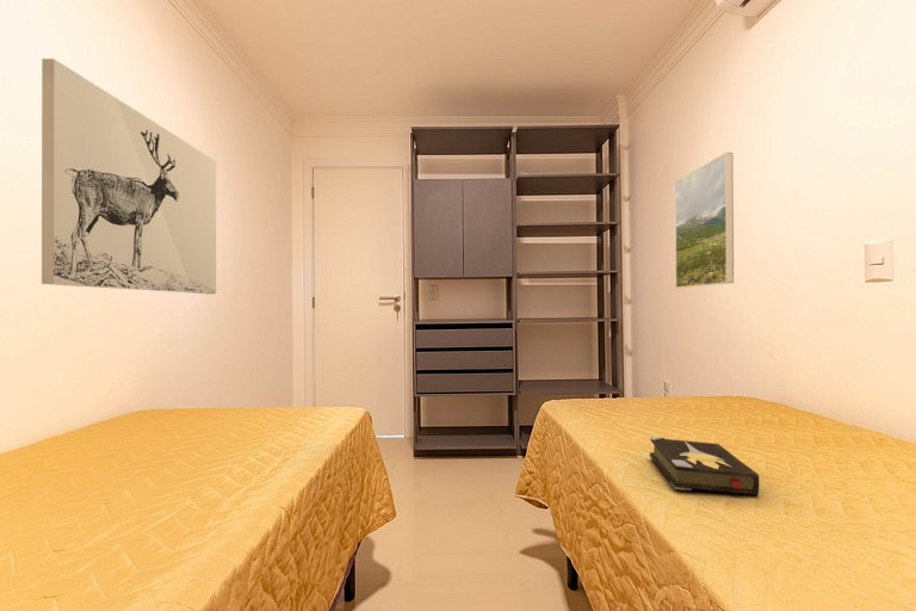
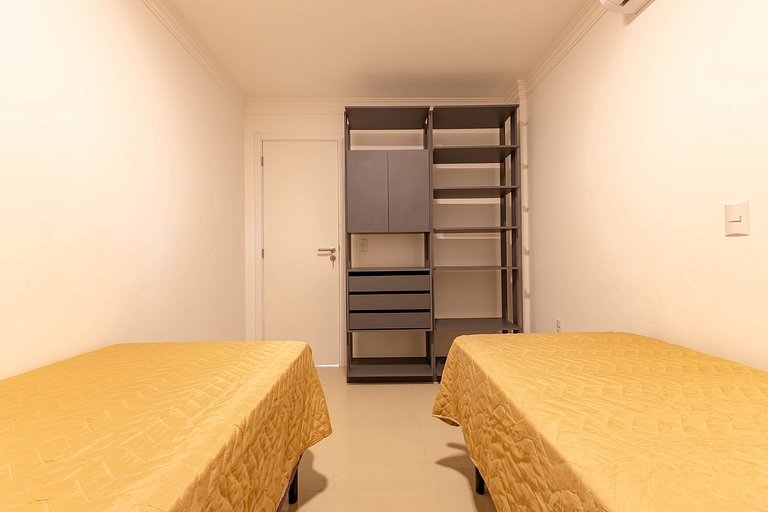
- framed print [674,152,735,289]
- wall art [41,57,217,295]
- hardback book [649,436,761,496]
